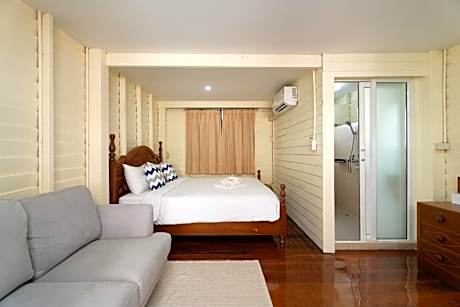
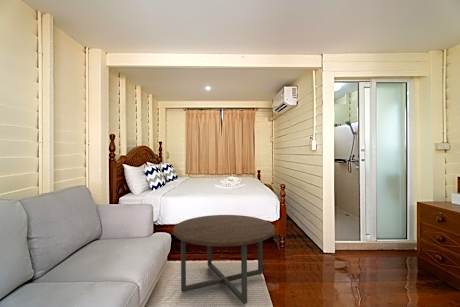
+ coffee table [172,214,276,307]
